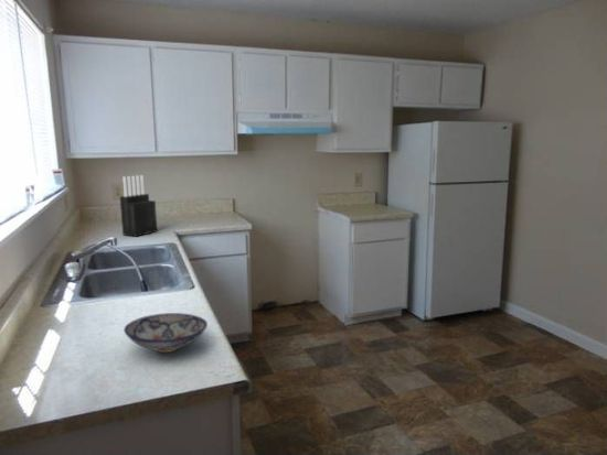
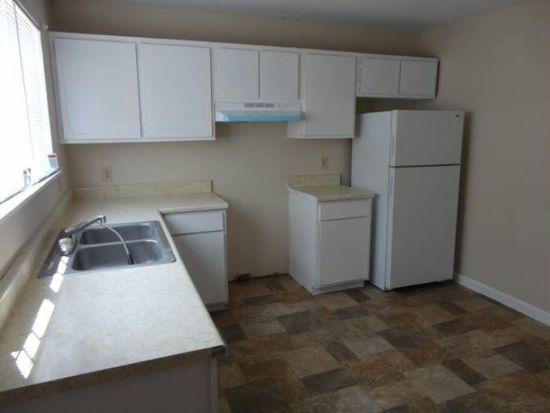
- bowl [123,312,209,354]
- knife block [119,174,158,238]
